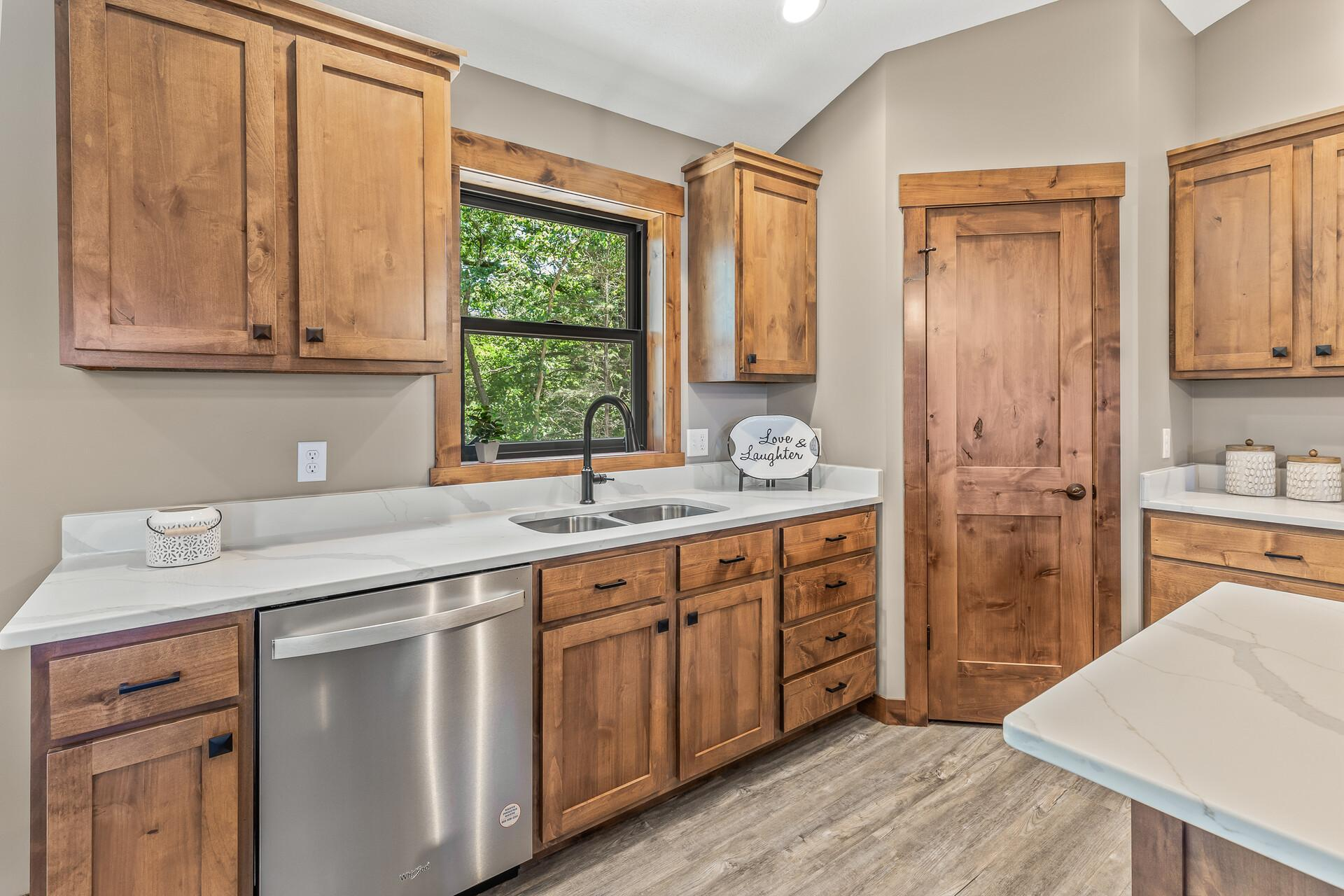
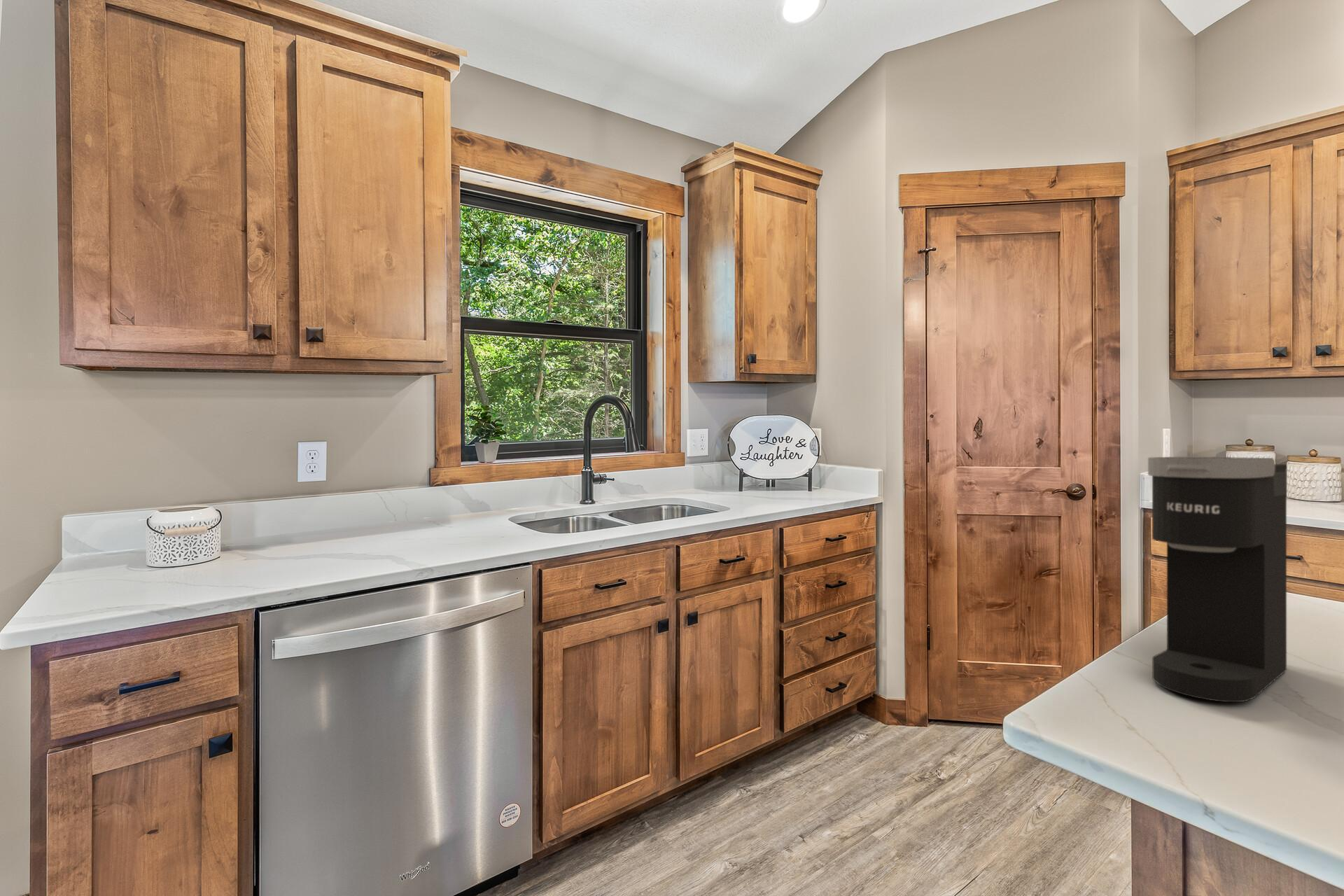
+ coffee maker [1147,456,1287,703]
